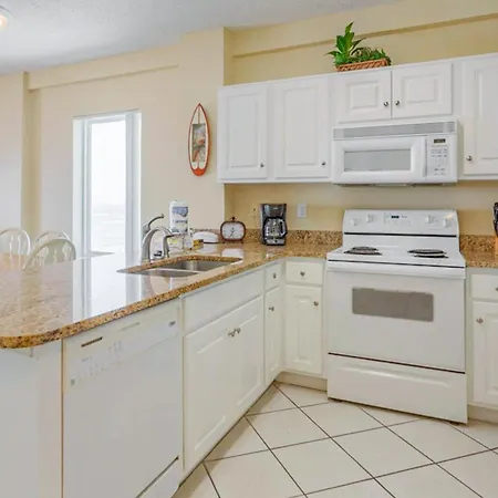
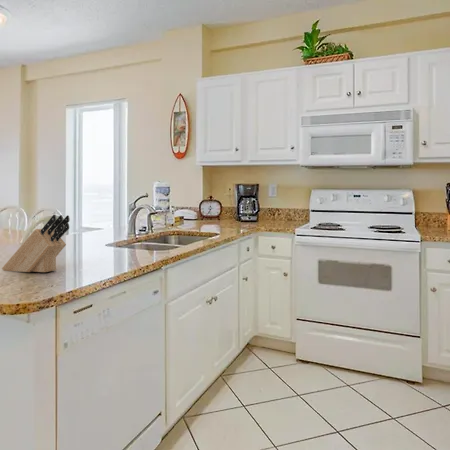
+ knife block [1,214,71,273]
